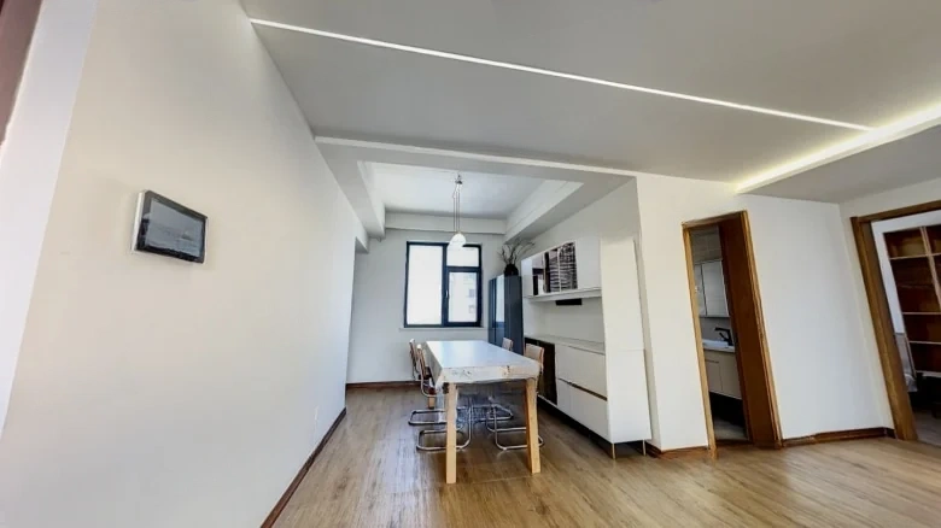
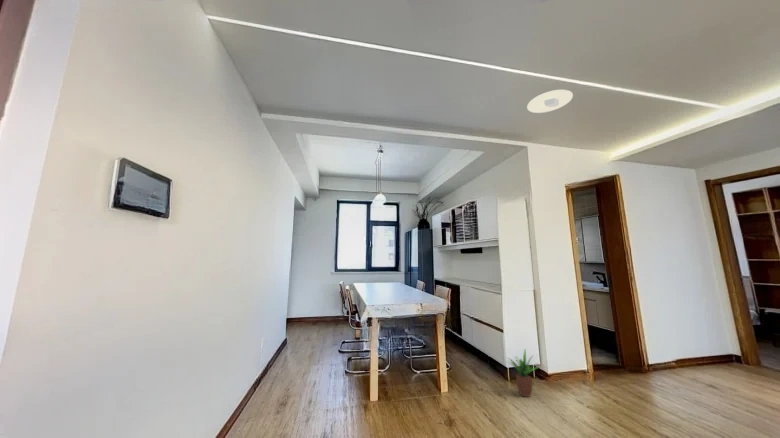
+ potted plant [506,349,540,398]
+ recessed light [526,89,574,114]
